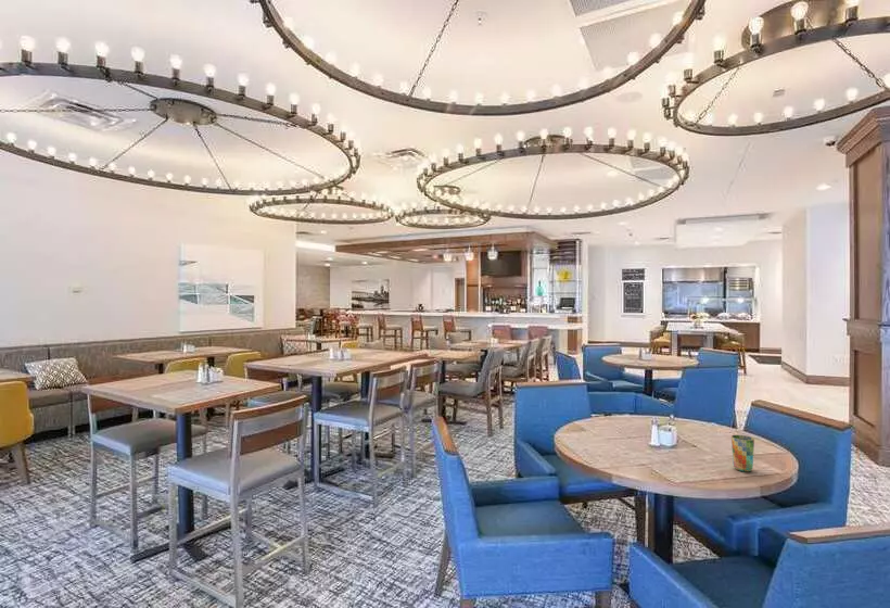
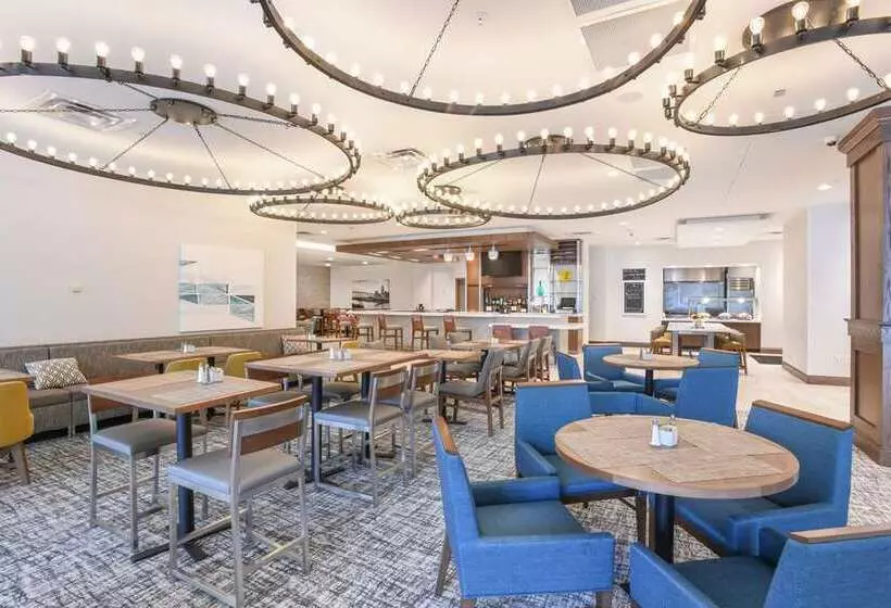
- cup [730,434,755,472]
